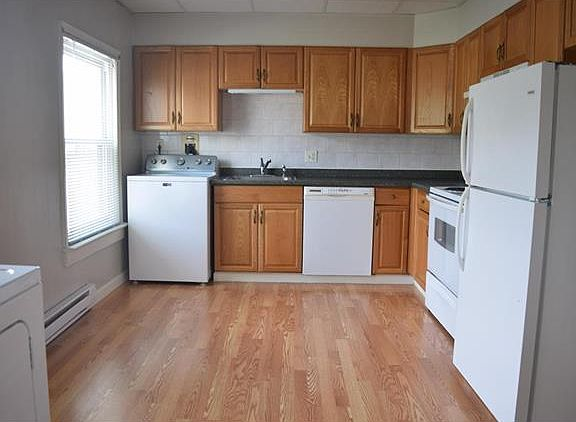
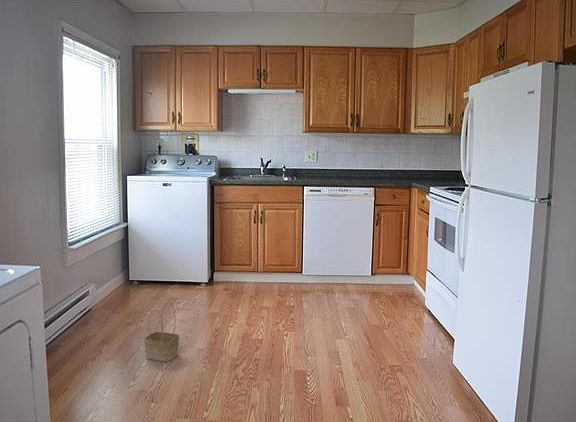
+ basket [144,302,180,363]
